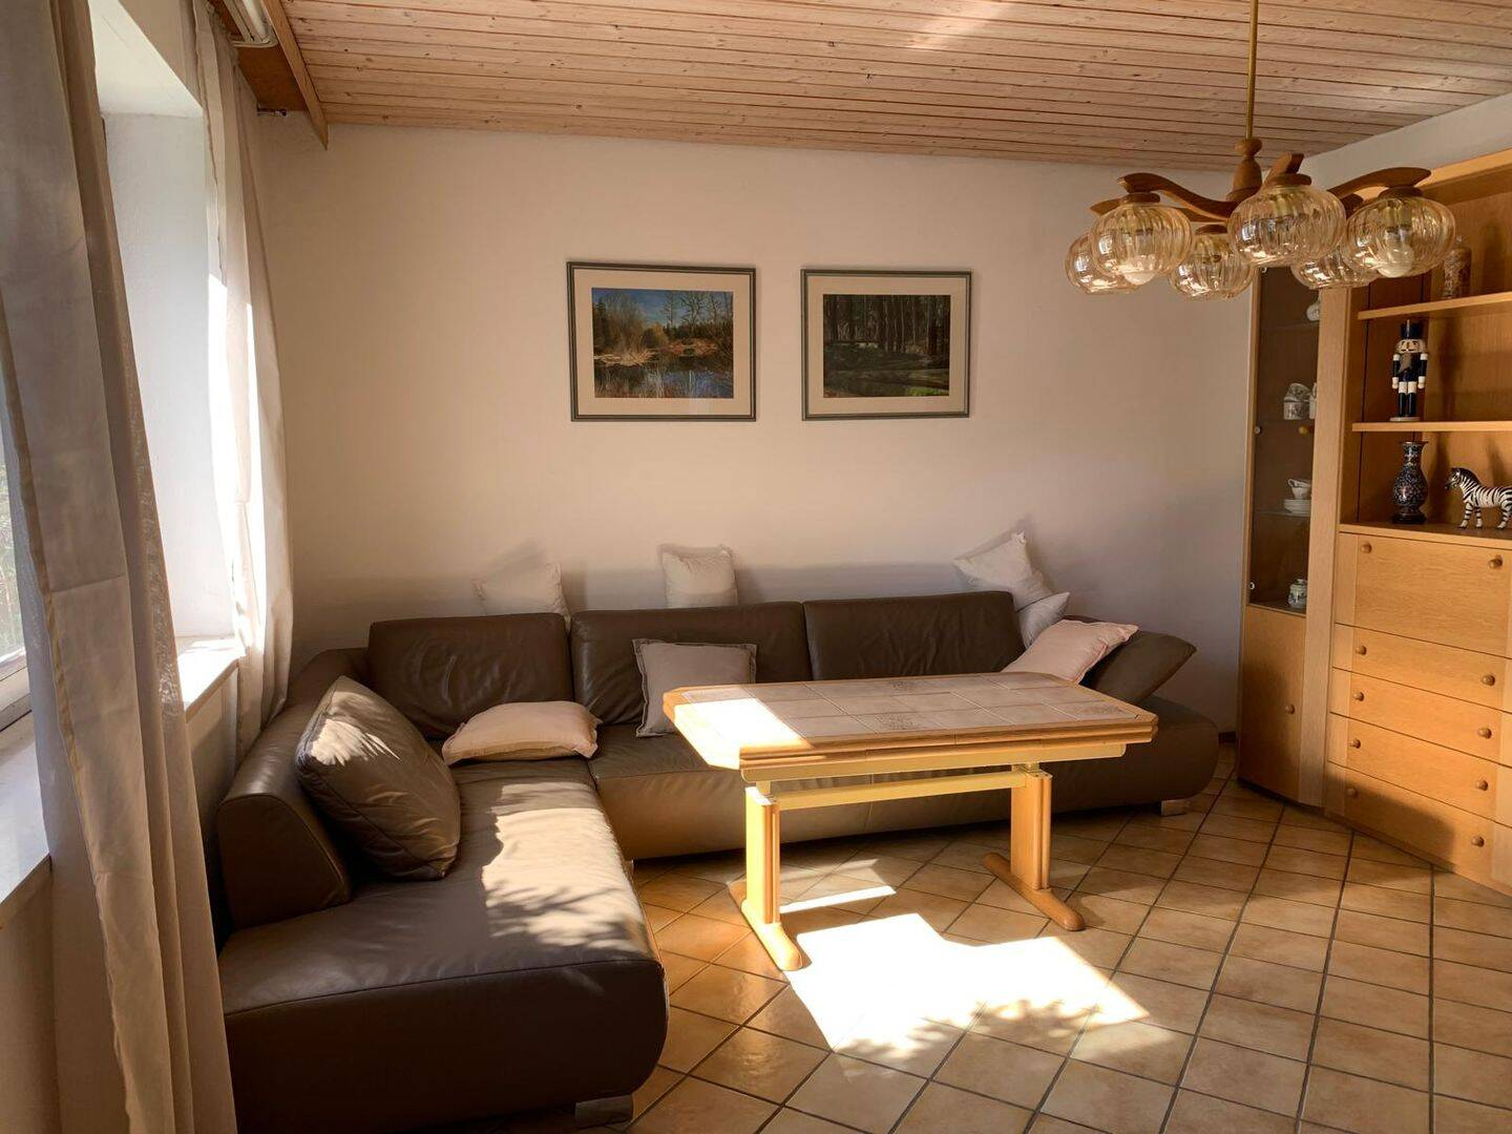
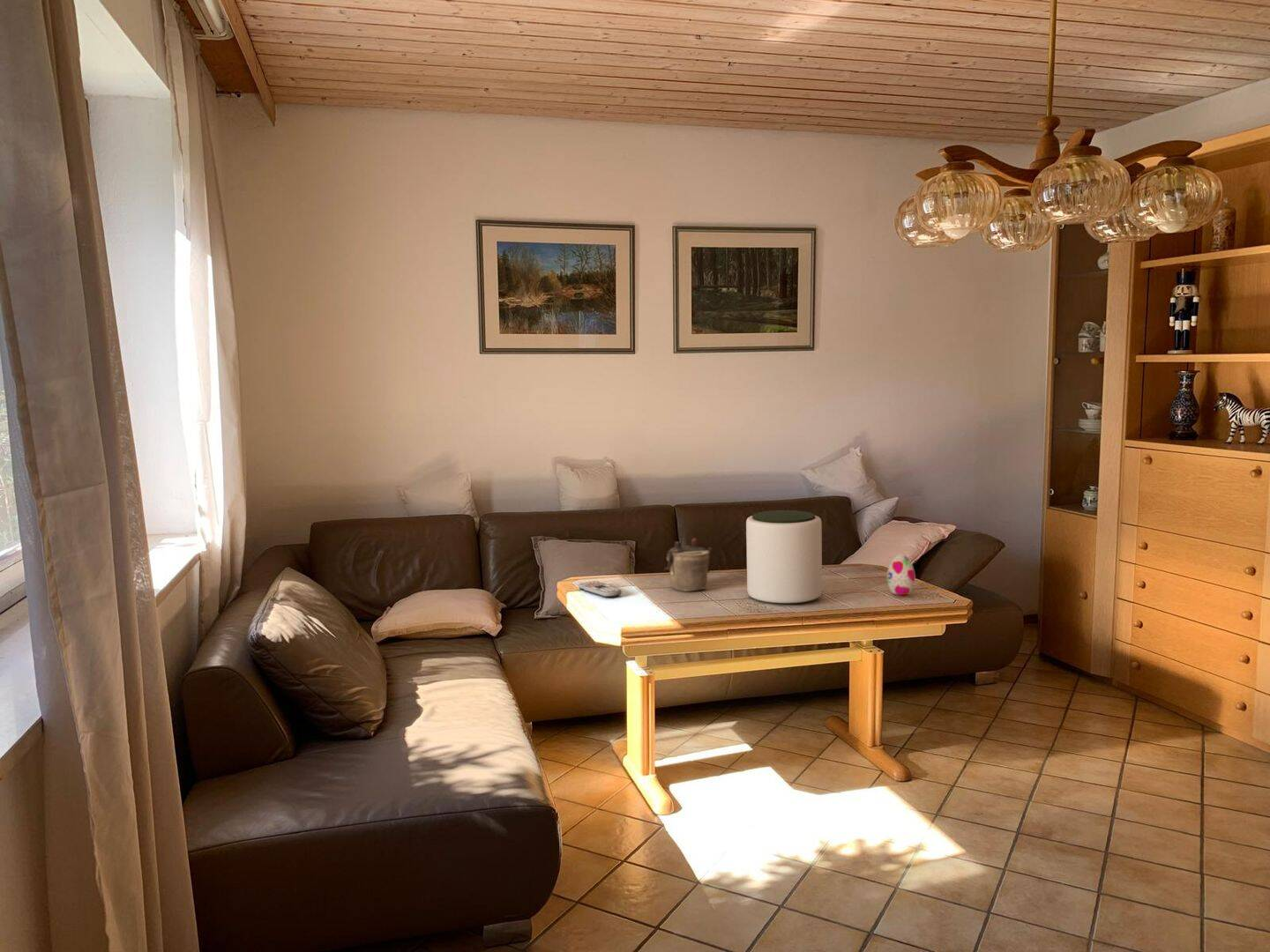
+ remote control [578,580,623,599]
+ teapot [664,538,713,592]
+ decorative egg [885,554,916,596]
+ plant pot [745,509,823,606]
